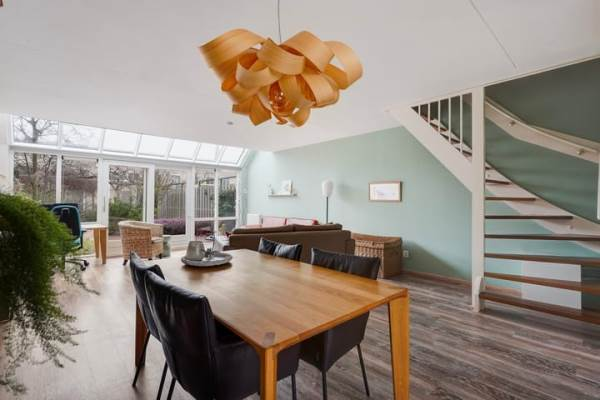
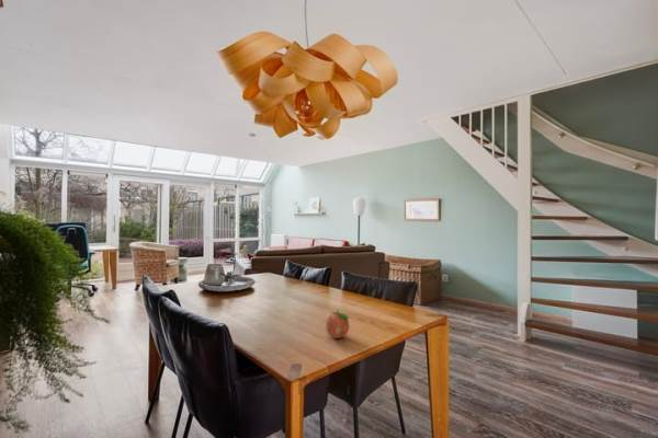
+ fruit [325,309,350,339]
